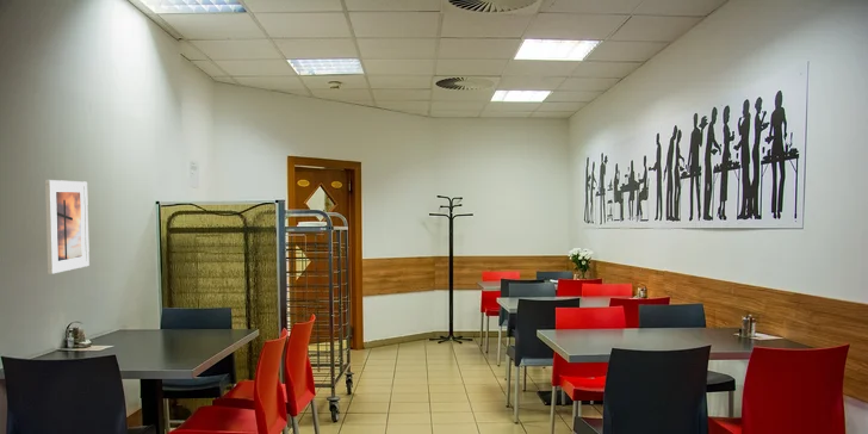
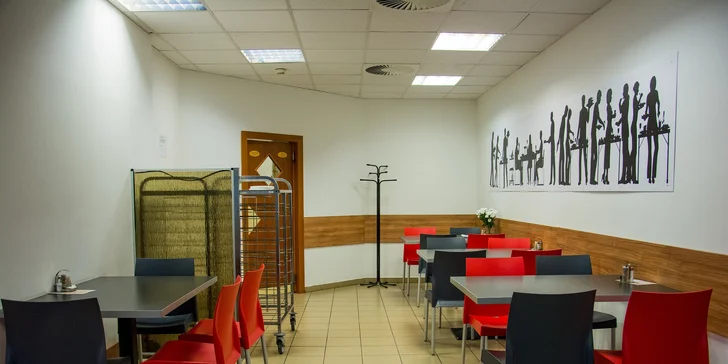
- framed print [44,179,91,275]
